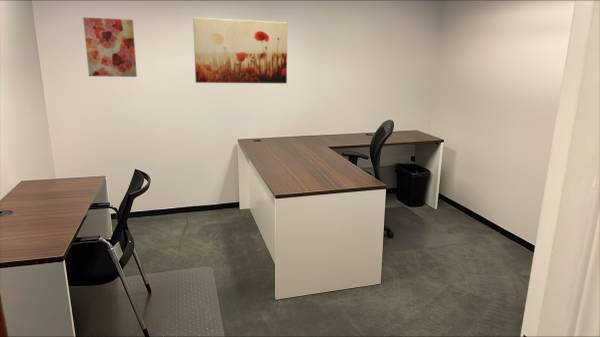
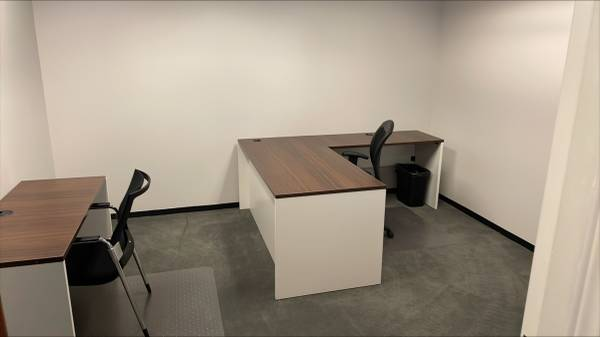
- wall art [192,17,288,84]
- wall art [82,16,138,78]
